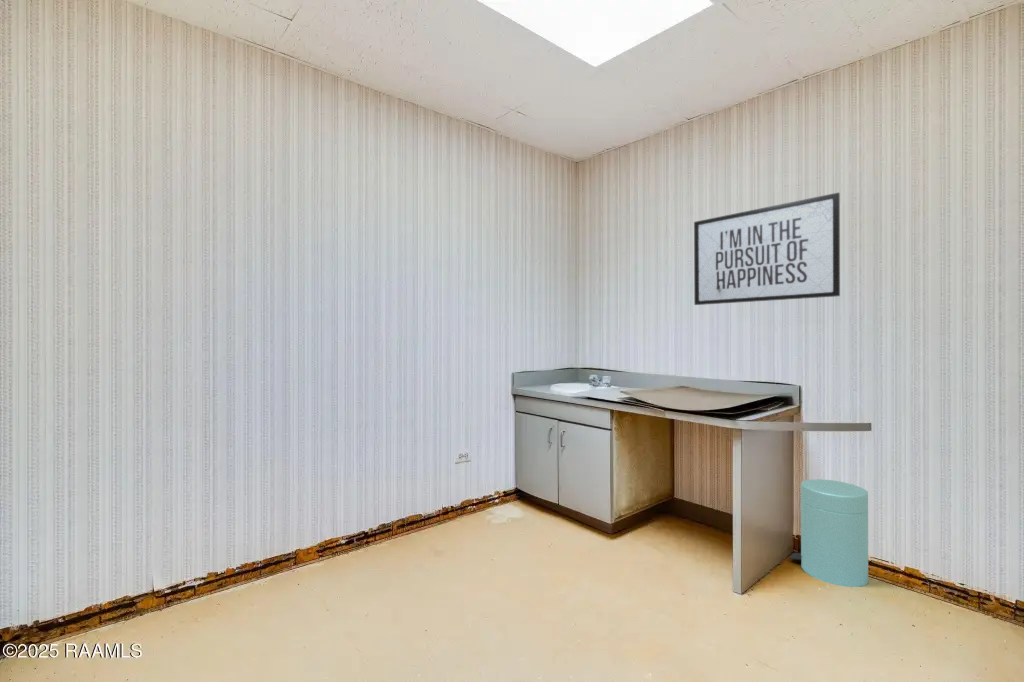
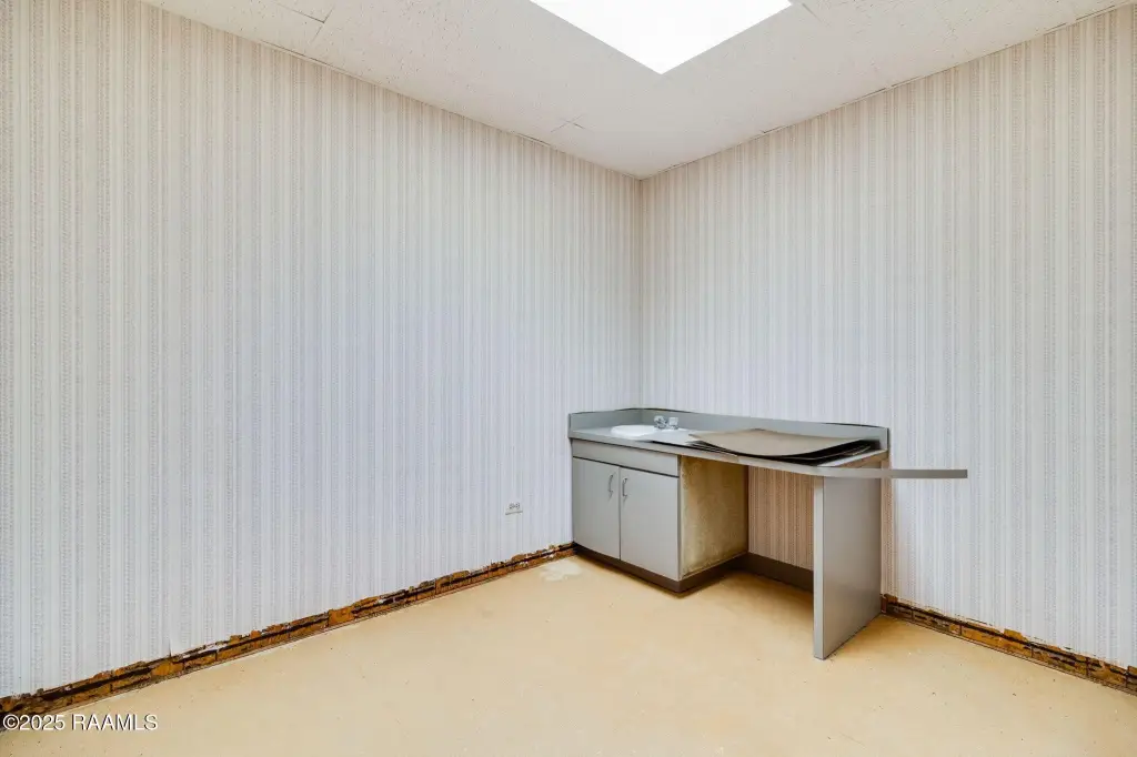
- mirror [693,192,841,306]
- trash can [788,478,869,588]
